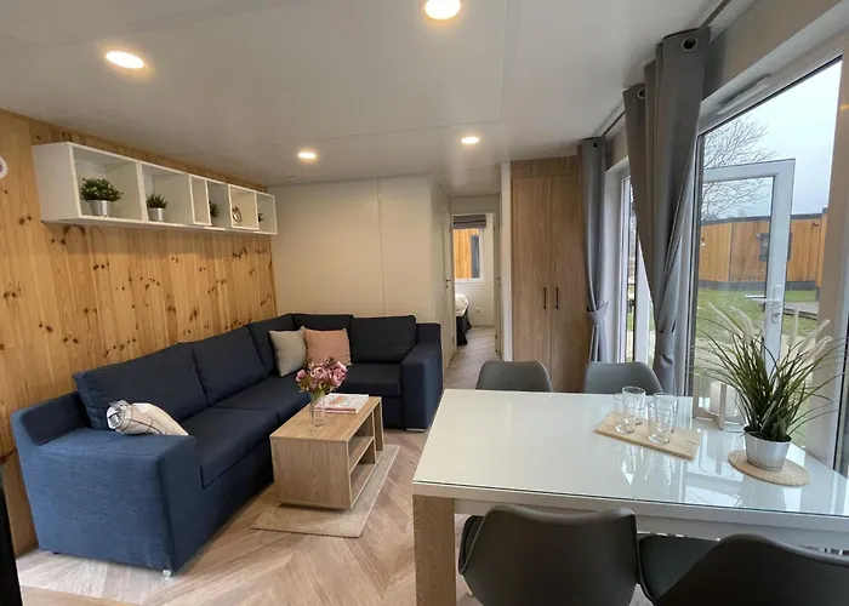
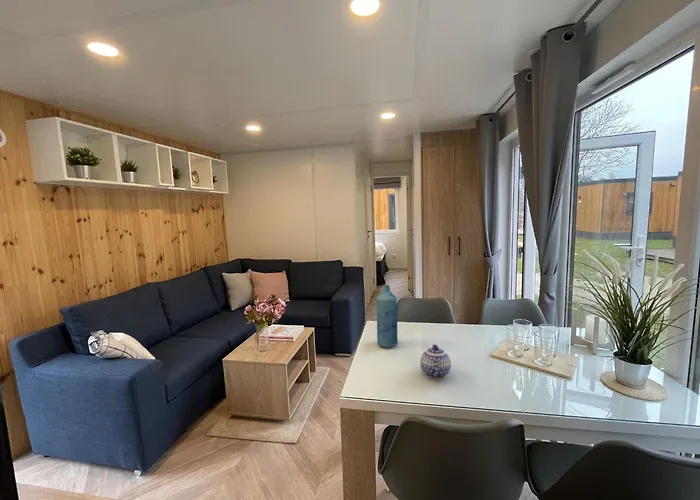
+ bottle [376,284,399,348]
+ teapot [419,343,452,380]
